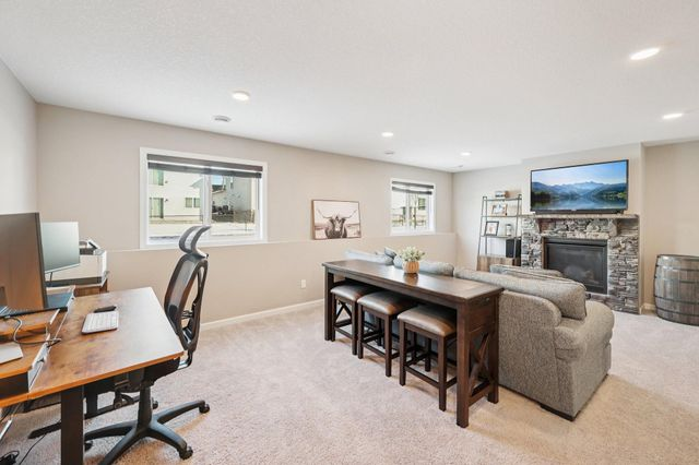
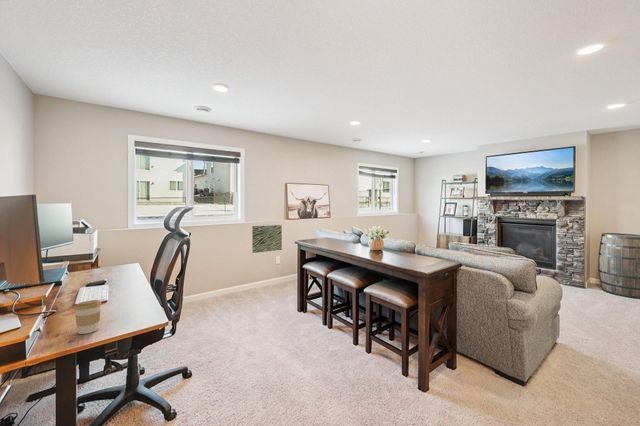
+ wall art [251,224,283,254]
+ coffee cup [73,299,103,335]
